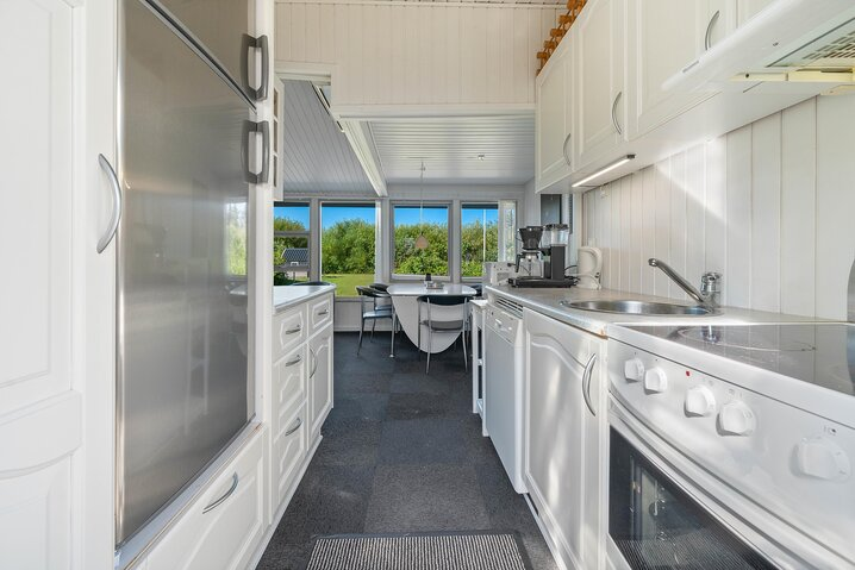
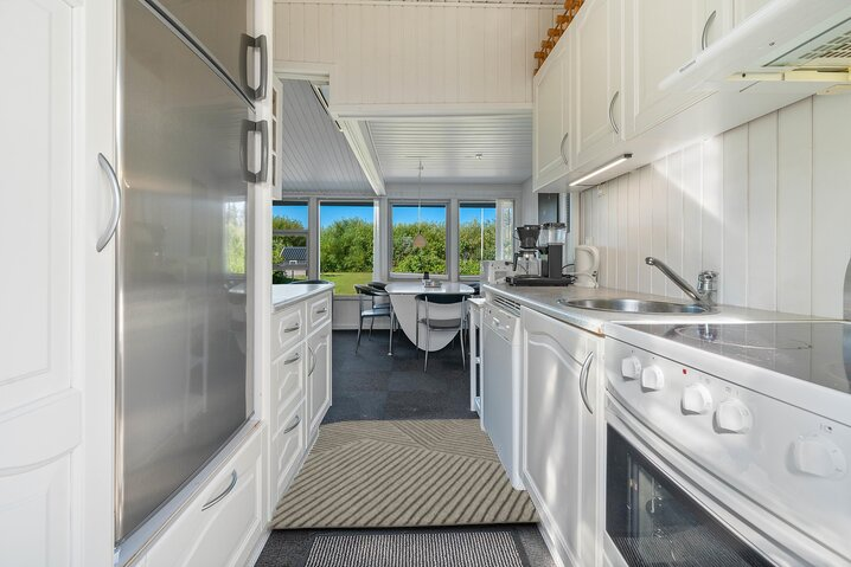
+ rug [265,418,543,530]
